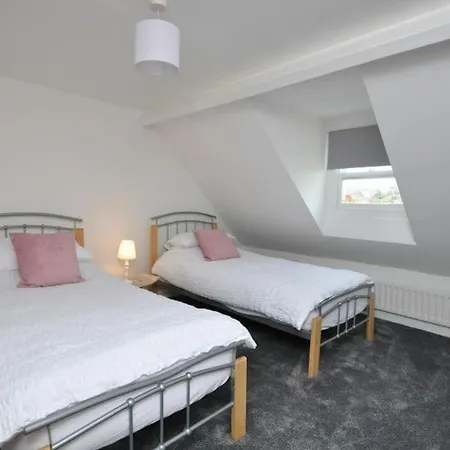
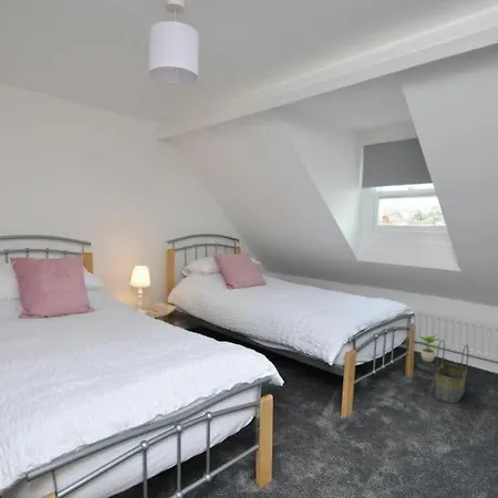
+ potted plant [416,333,440,363]
+ basket [434,339,469,404]
